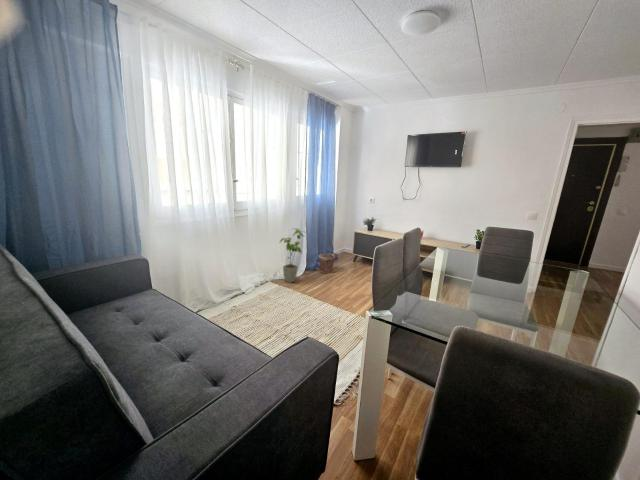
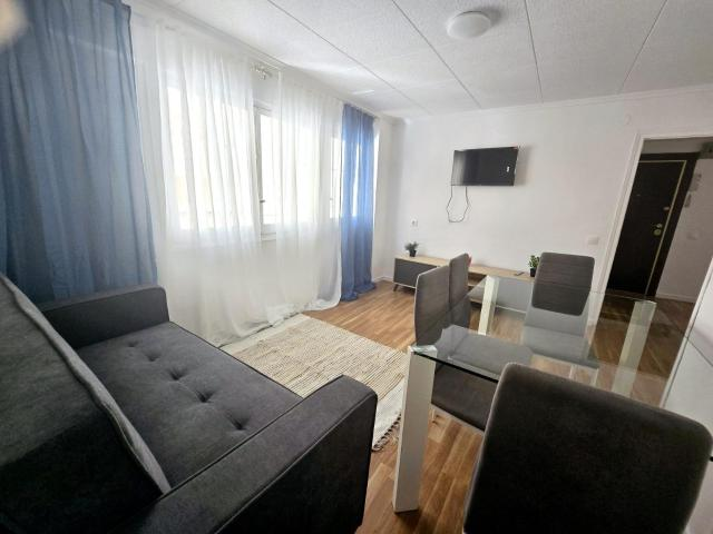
- plant pot [315,253,337,274]
- house plant [279,227,310,284]
